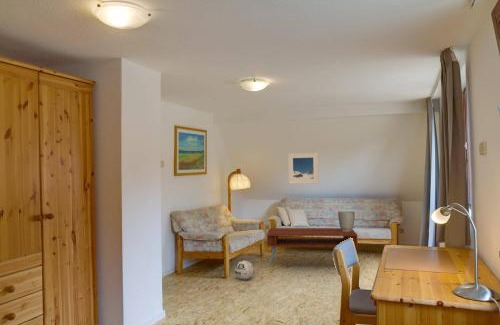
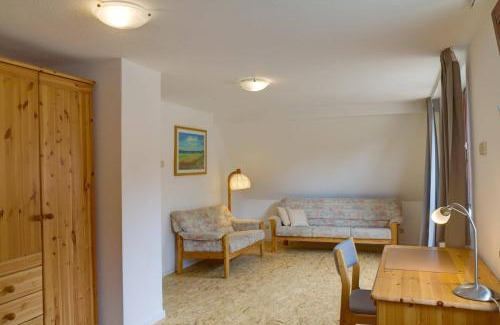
- ceramic pot [337,211,356,232]
- coffee table [266,227,359,269]
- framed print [287,151,320,185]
- ball [234,259,255,281]
